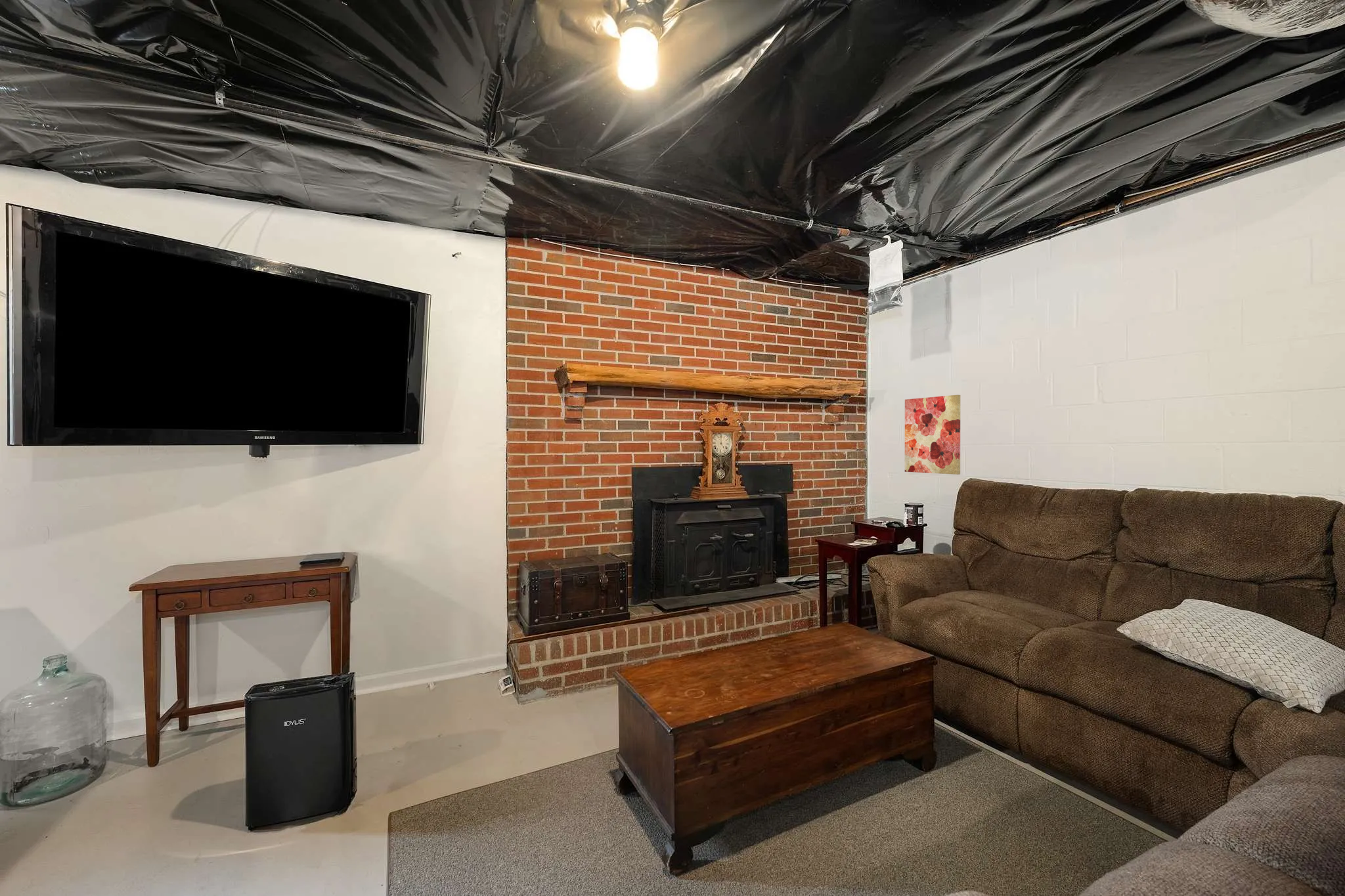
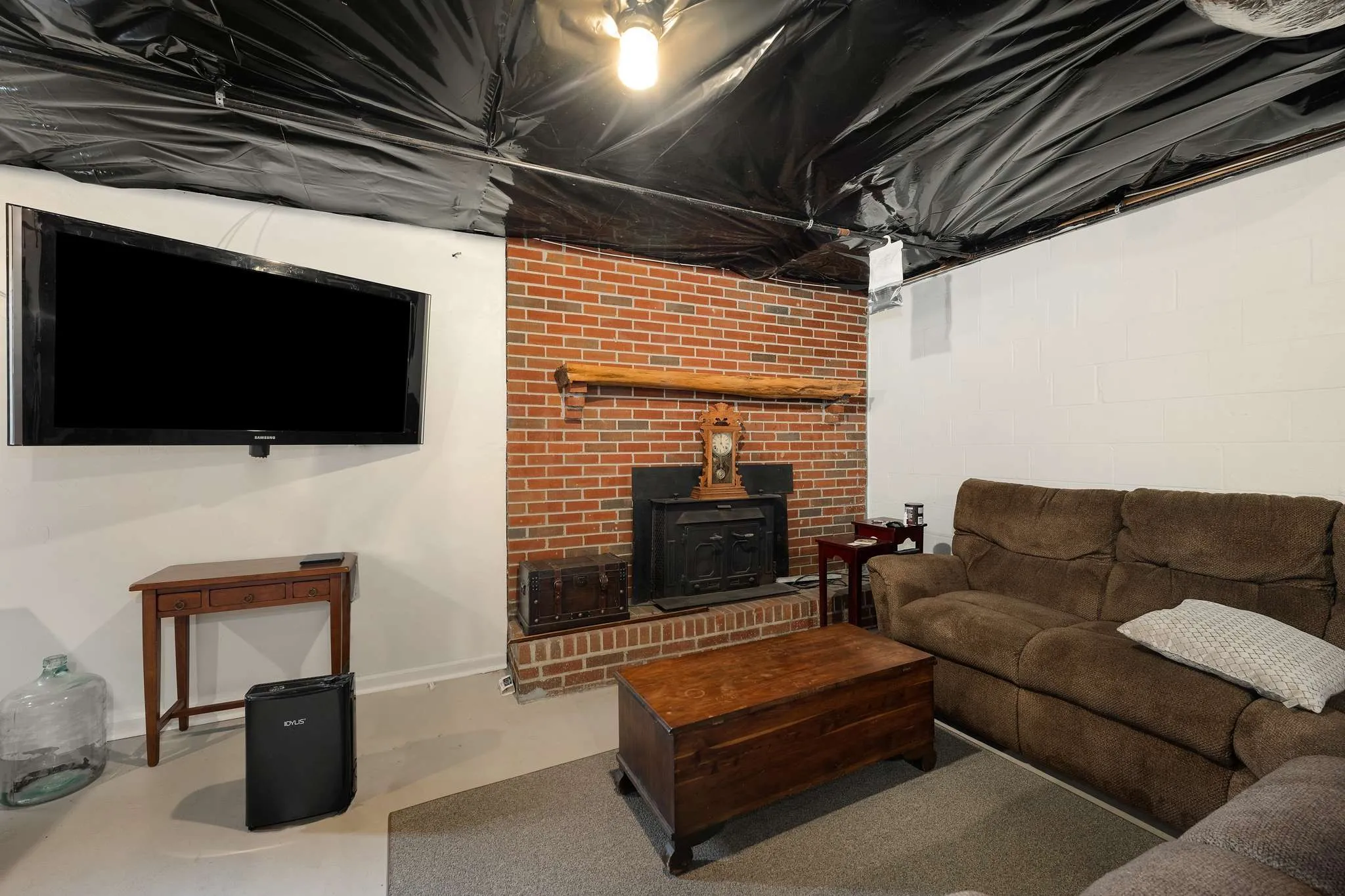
- wall art [904,395,961,475]
